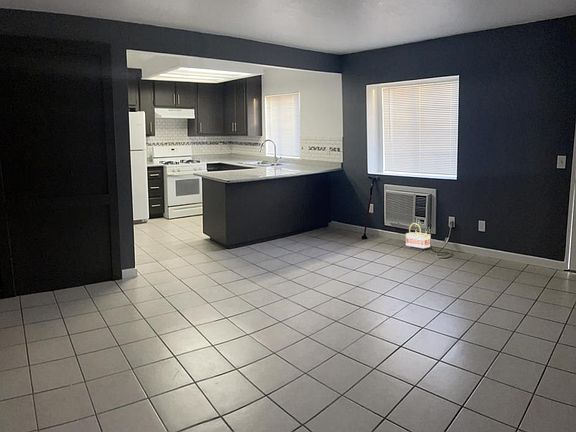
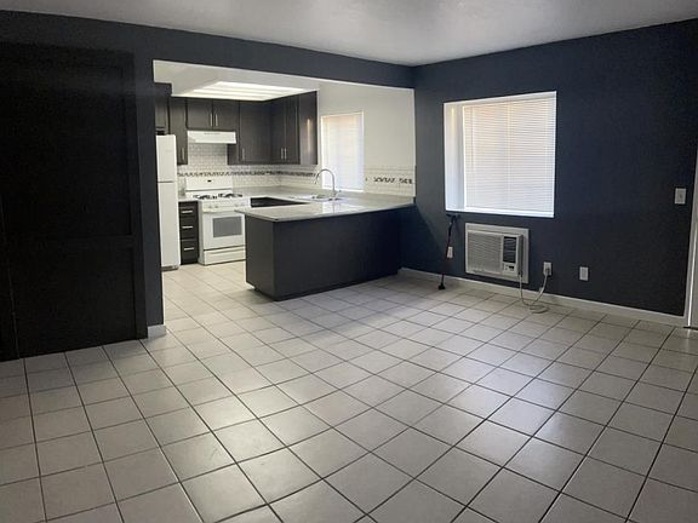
- basket [405,222,432,250]
